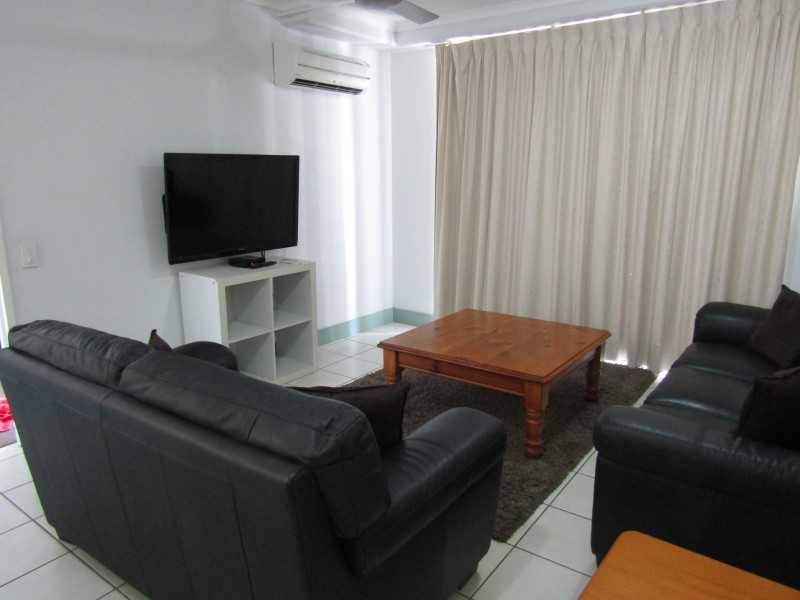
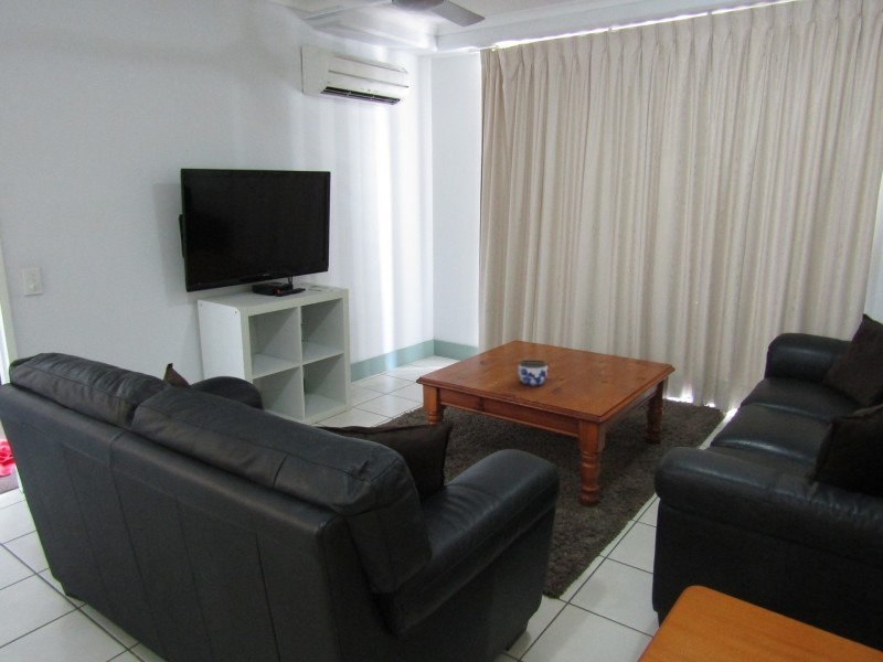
+ jar [517,359,549,387]
